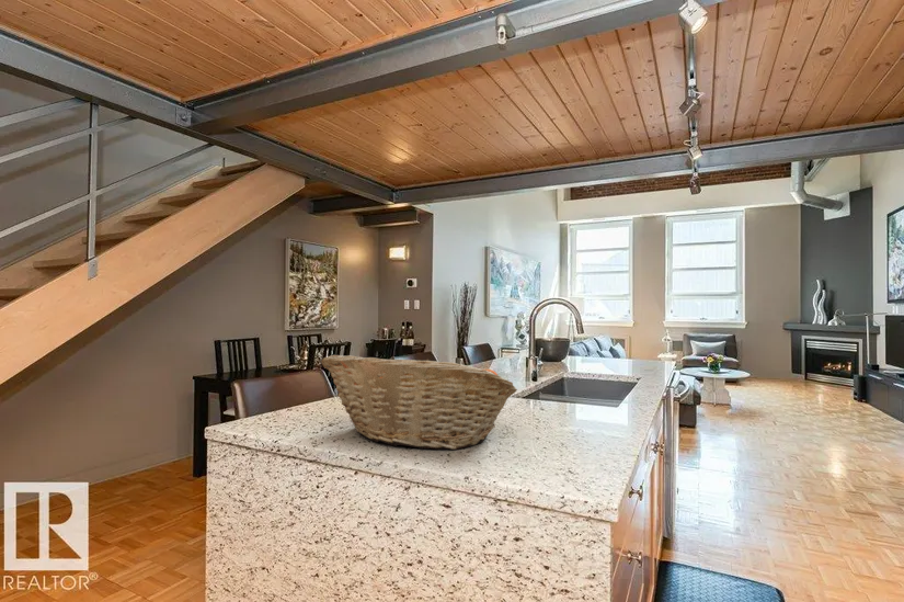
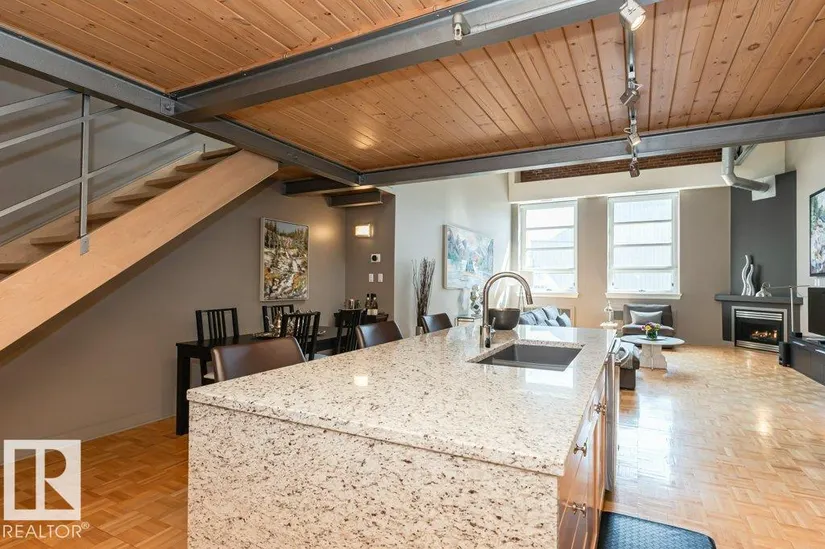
- fruit basket [320,354,518,451]
